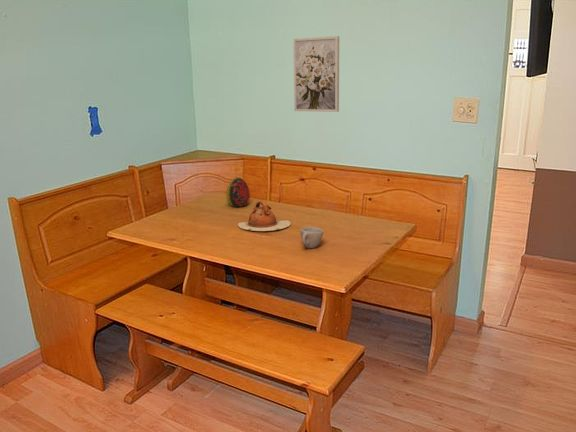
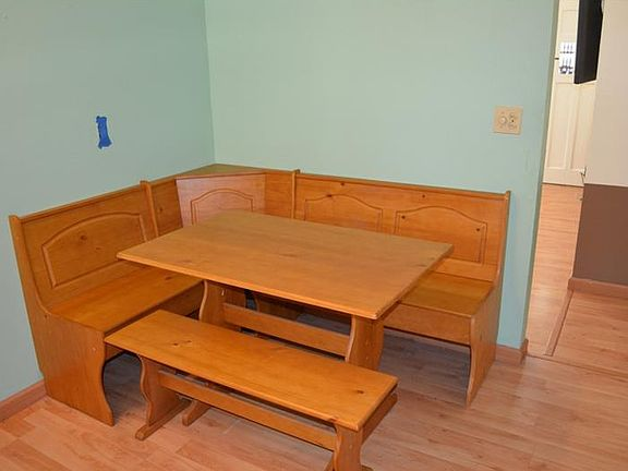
- cup [299,226,324,249]
- decorative egg [225,176,251,208]
- teapot [237,200,292,232]
- wall art [292,35,340,113]
